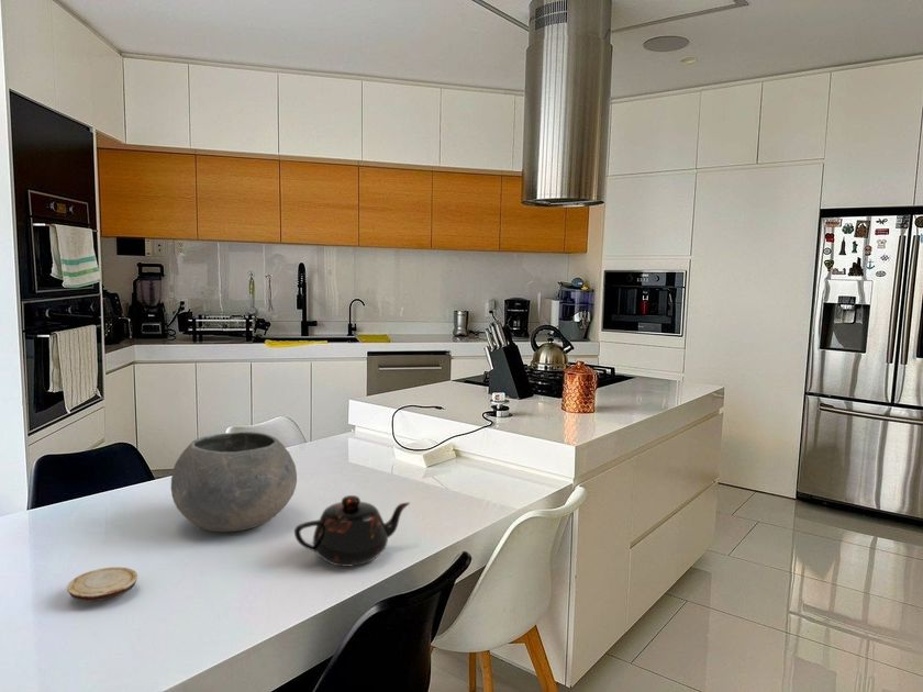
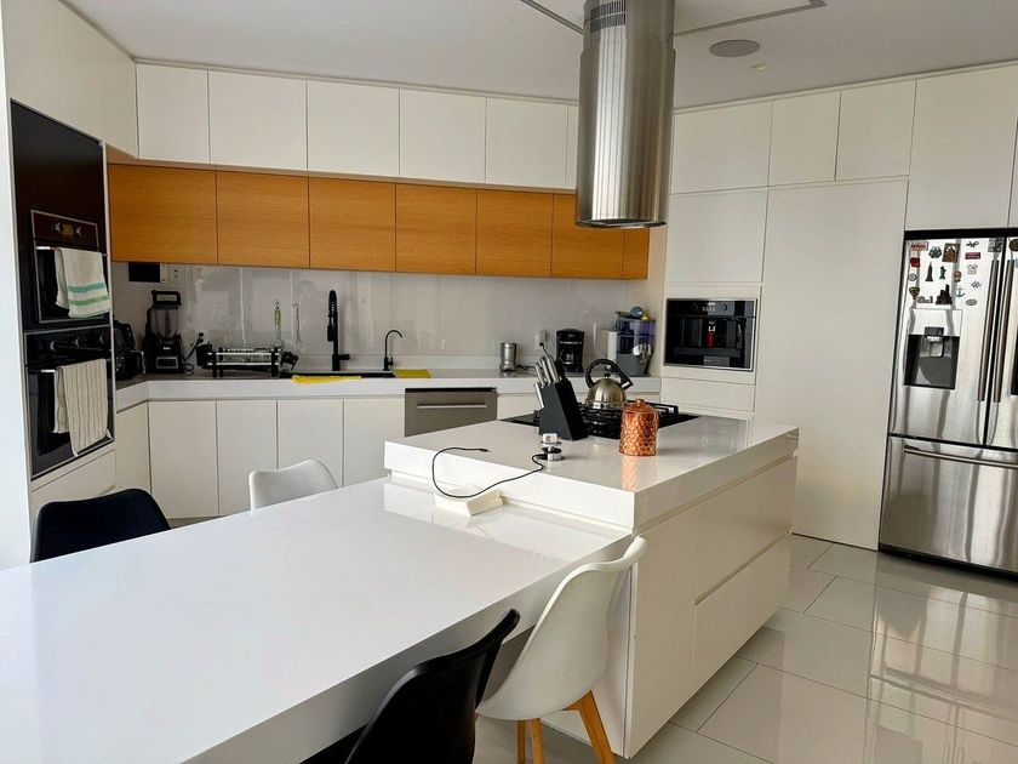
- bowl [170,431,298,533]
- teapot [293,494,411,568]
- wood slice [66,566,138,602]
